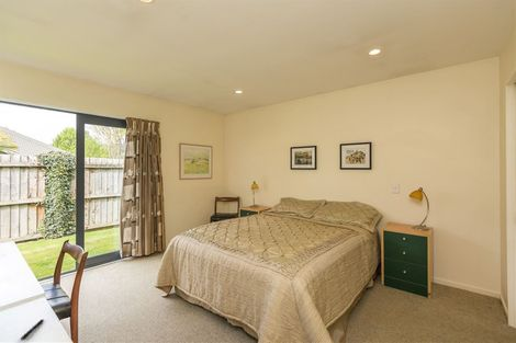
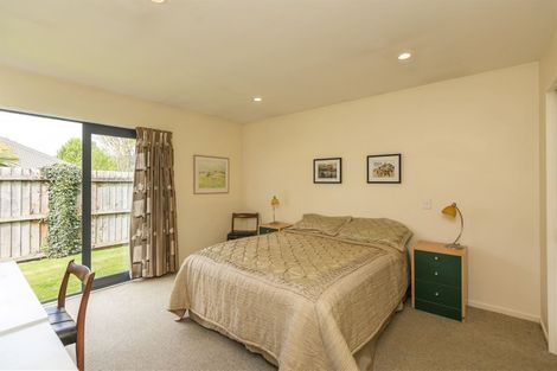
- pen [20,318,45,341]
